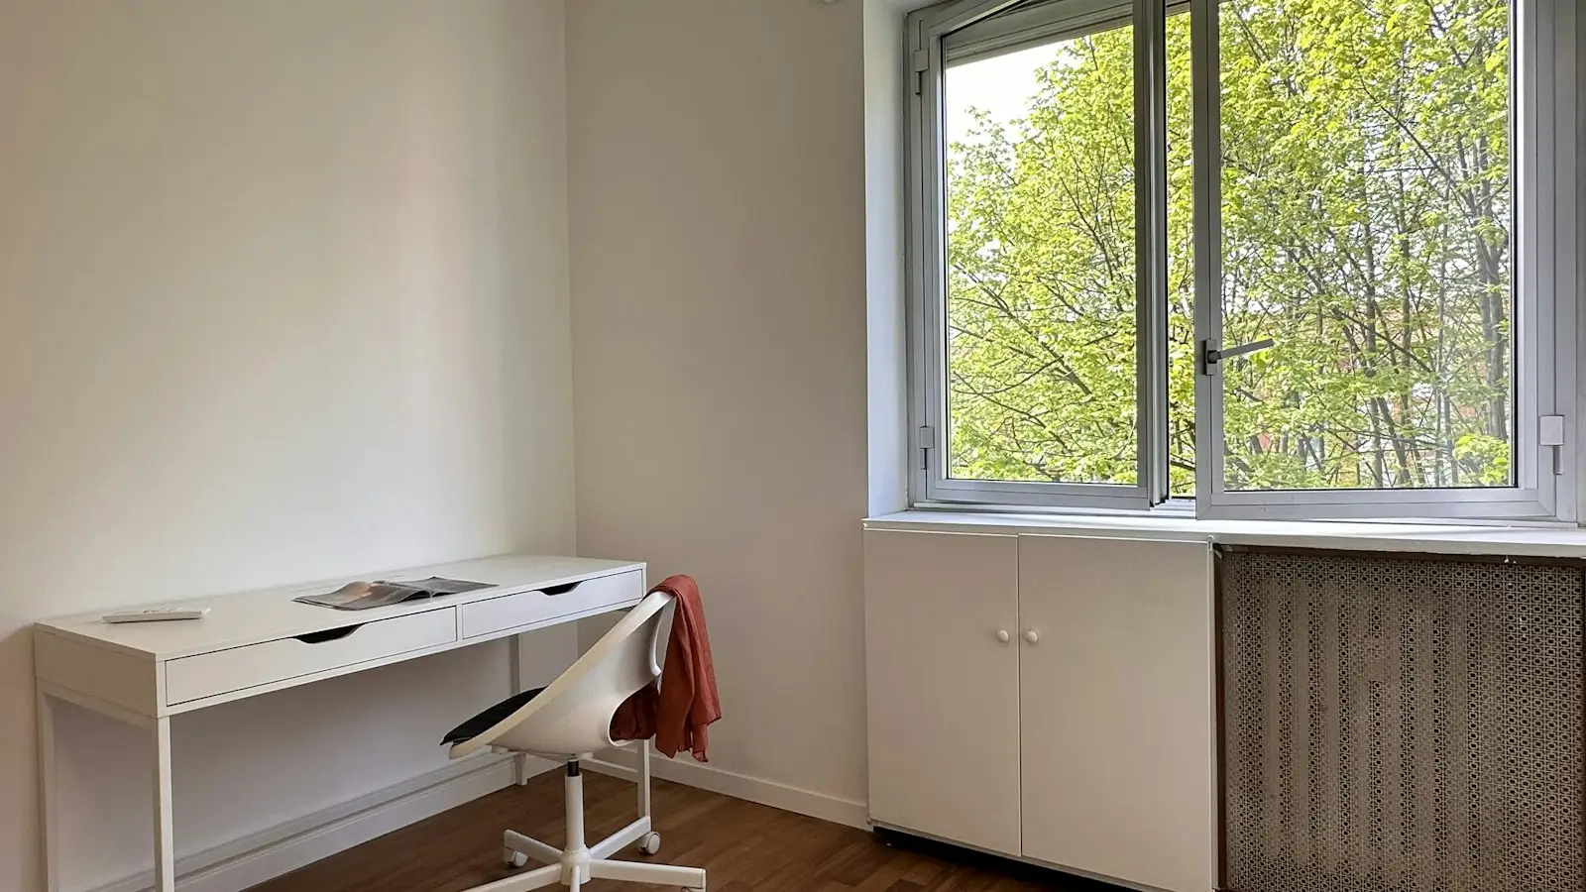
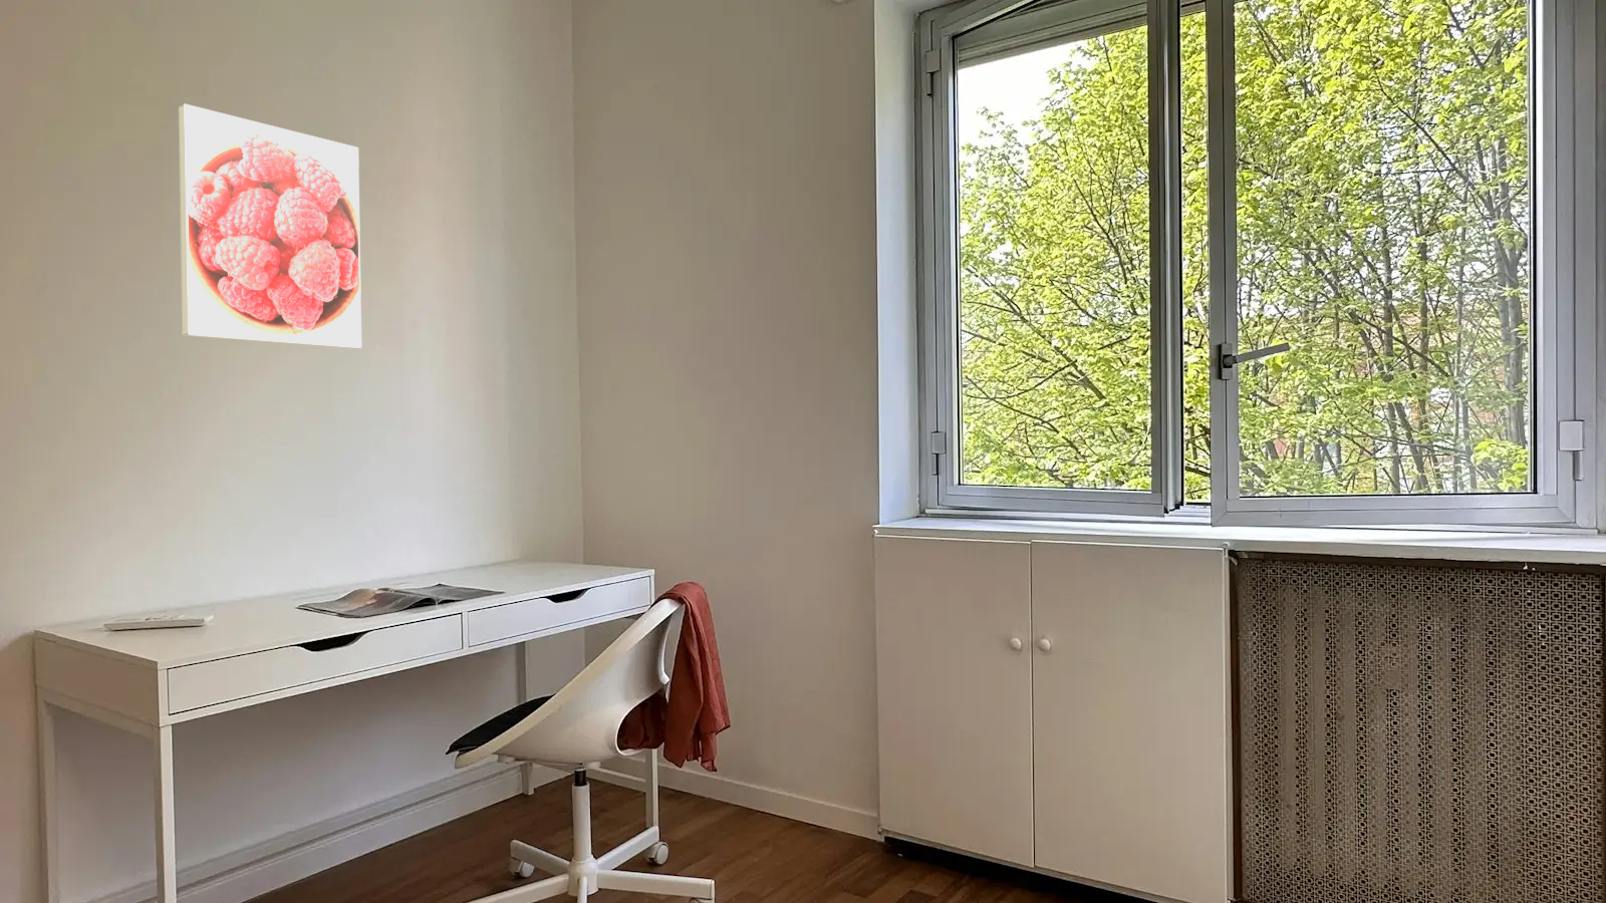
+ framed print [178,104,363,350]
